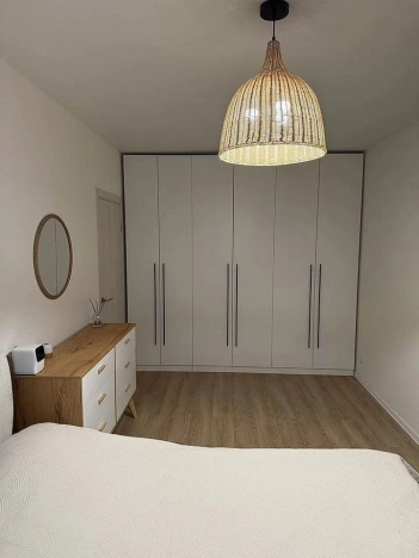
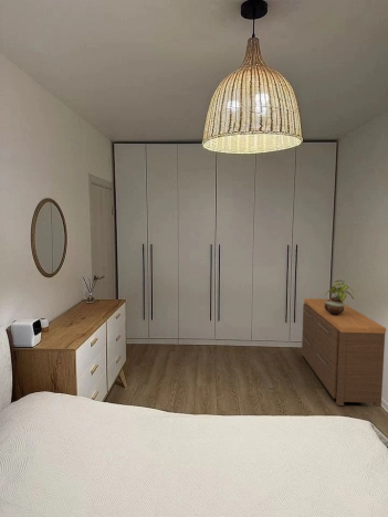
+ potted plant [324,279,355,316]
+ dresser [301,297,387,408]
